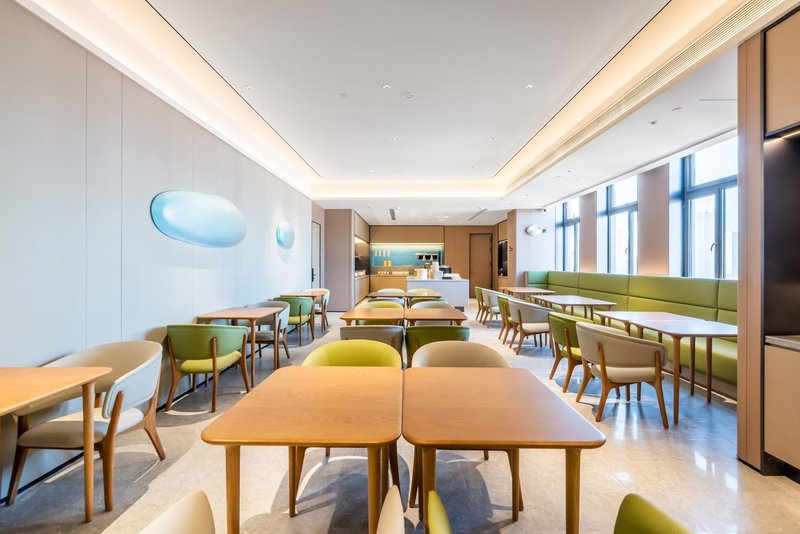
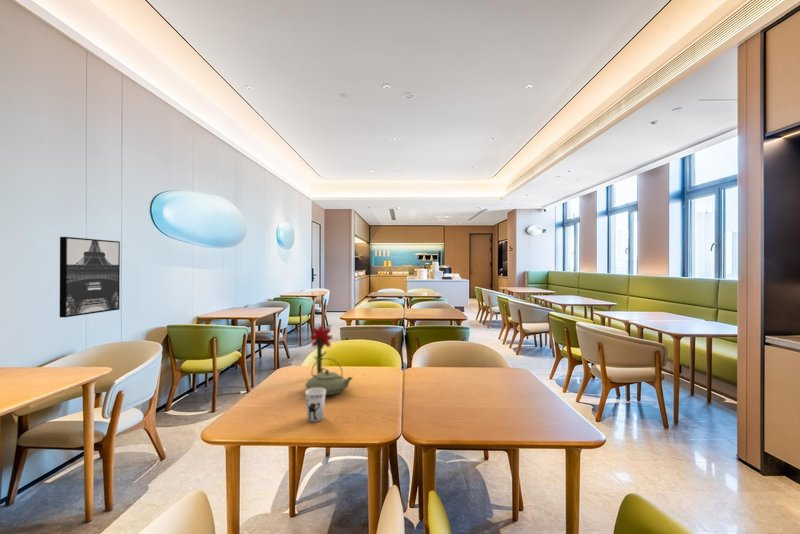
+ teapot [304,357,354,396]
+ flower [309,325,333,375]
+ cup [304,388,327,423]
+ wall art [59,236,121,318]
